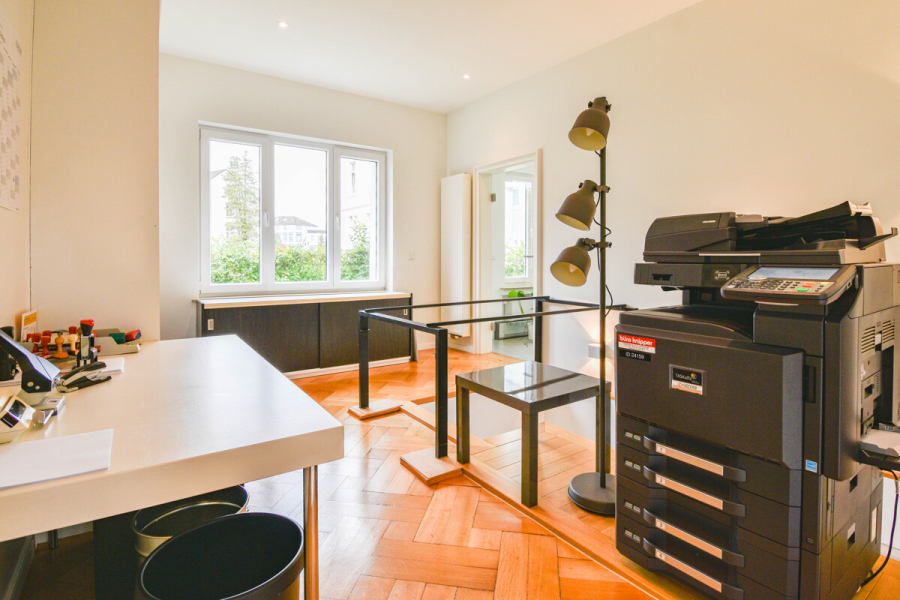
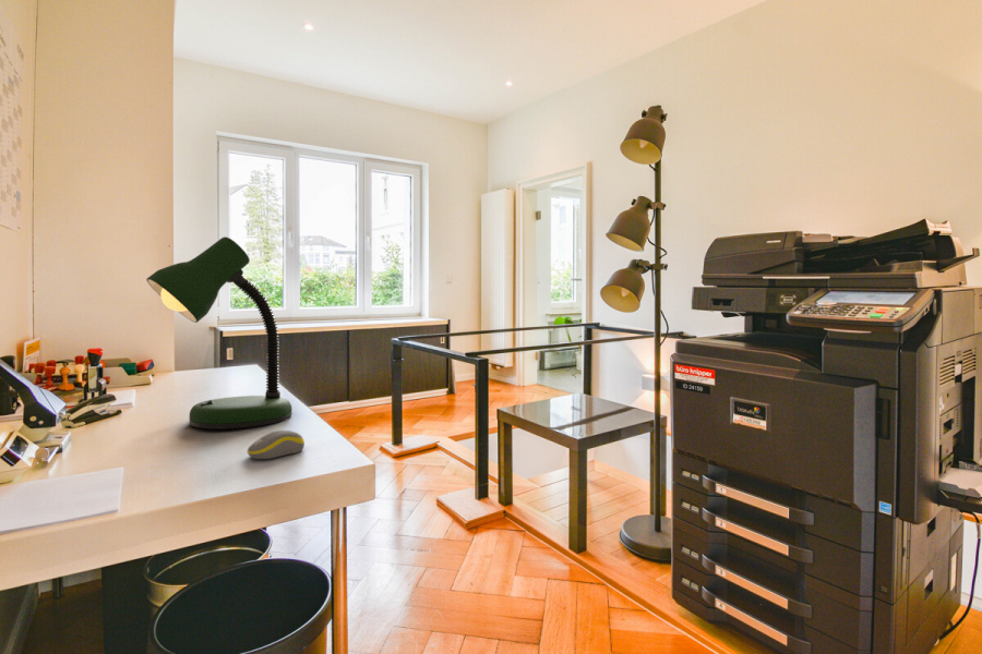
+ computer mouse [247,429,306,460]
+ desk lamp [146,235,294,429]
